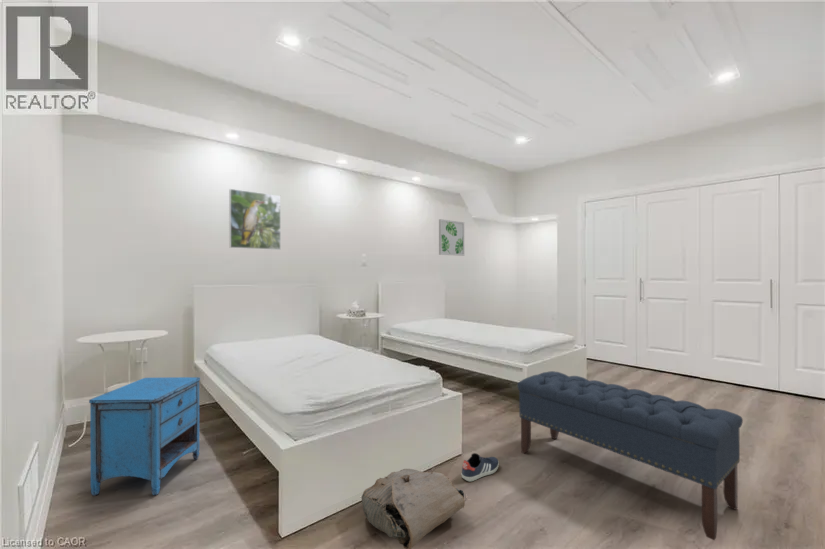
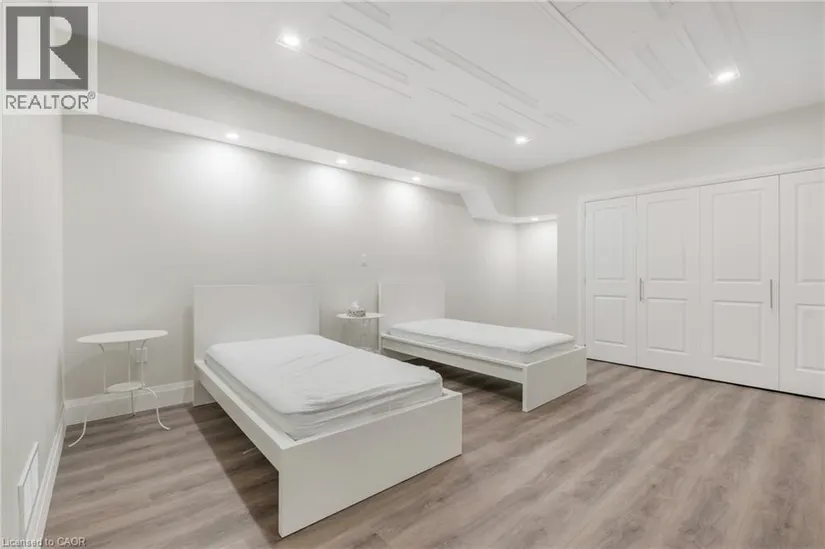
- wall art [438,218,465,257]
- bench [516,370,744,541]
- sneaker [460,452,500,482]
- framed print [228,188,282,251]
- bag [361,468,467,549]
- nightstand [88,376,201,497]
